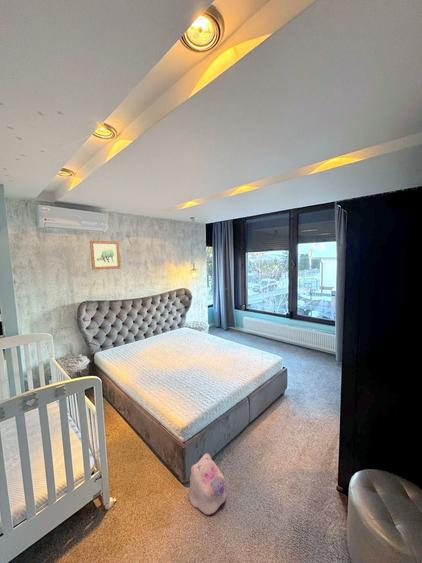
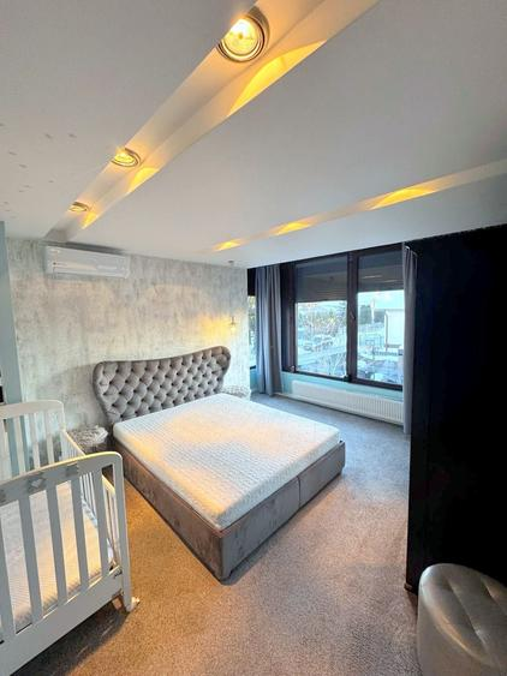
- wall art [89,240,121,271]
- plush toy [188,452,227,516]
